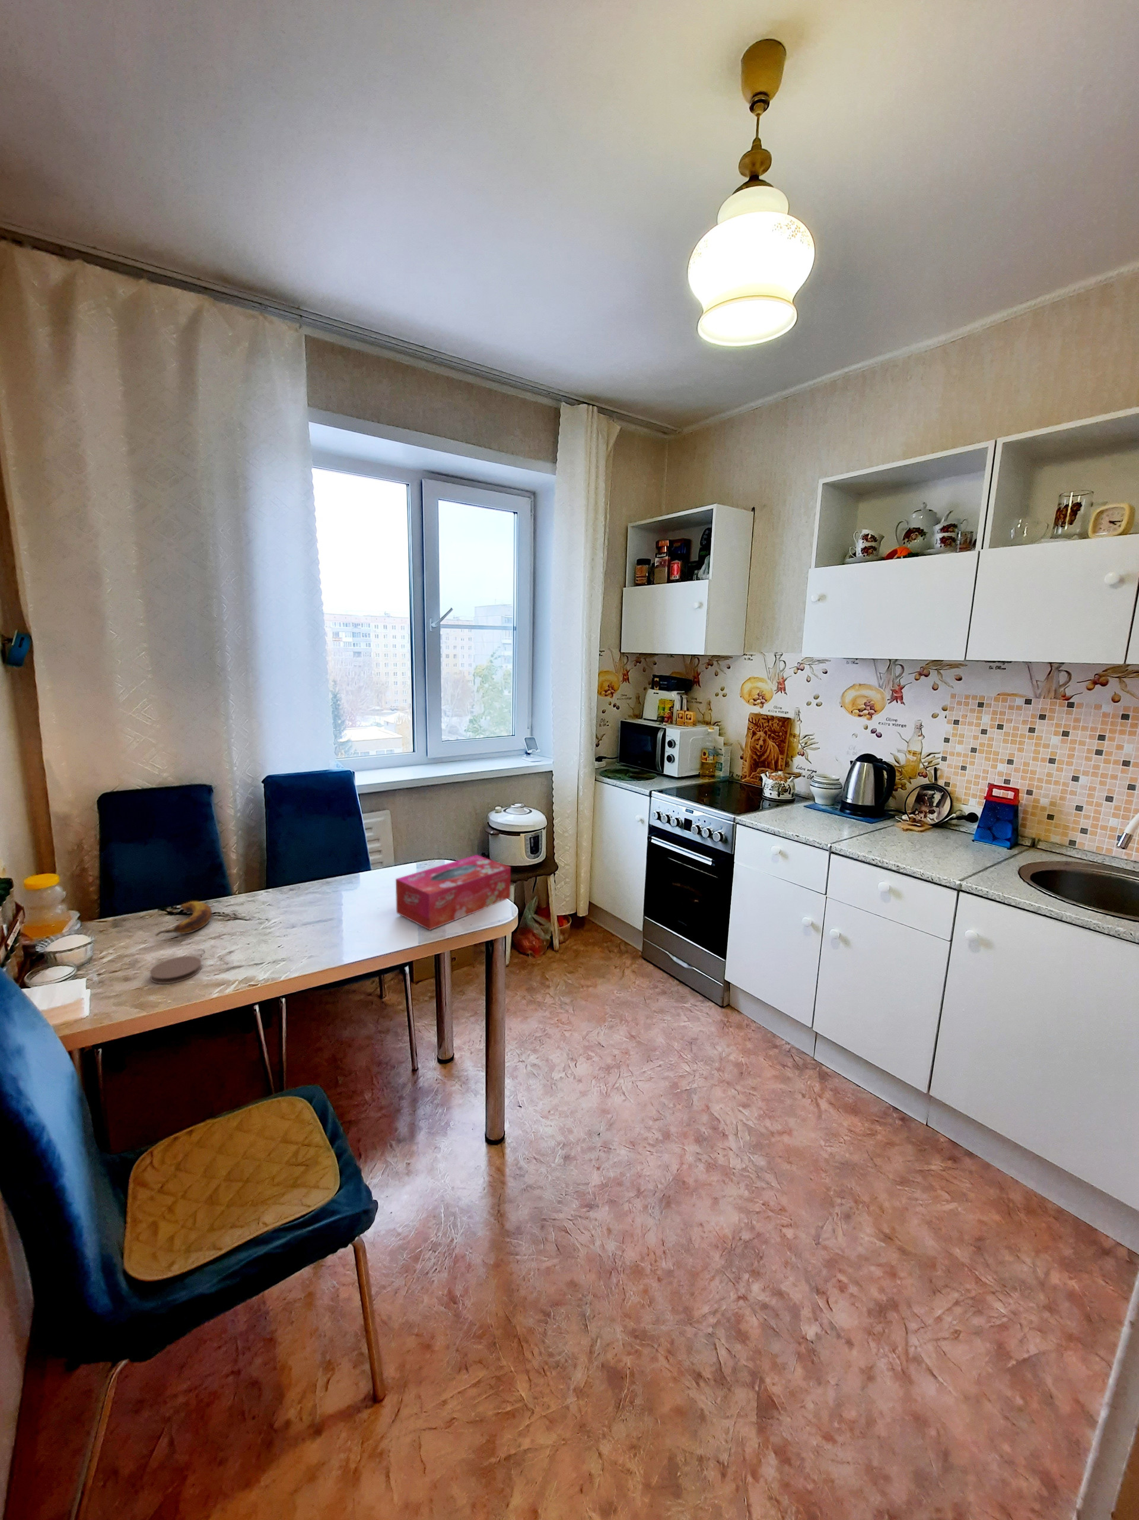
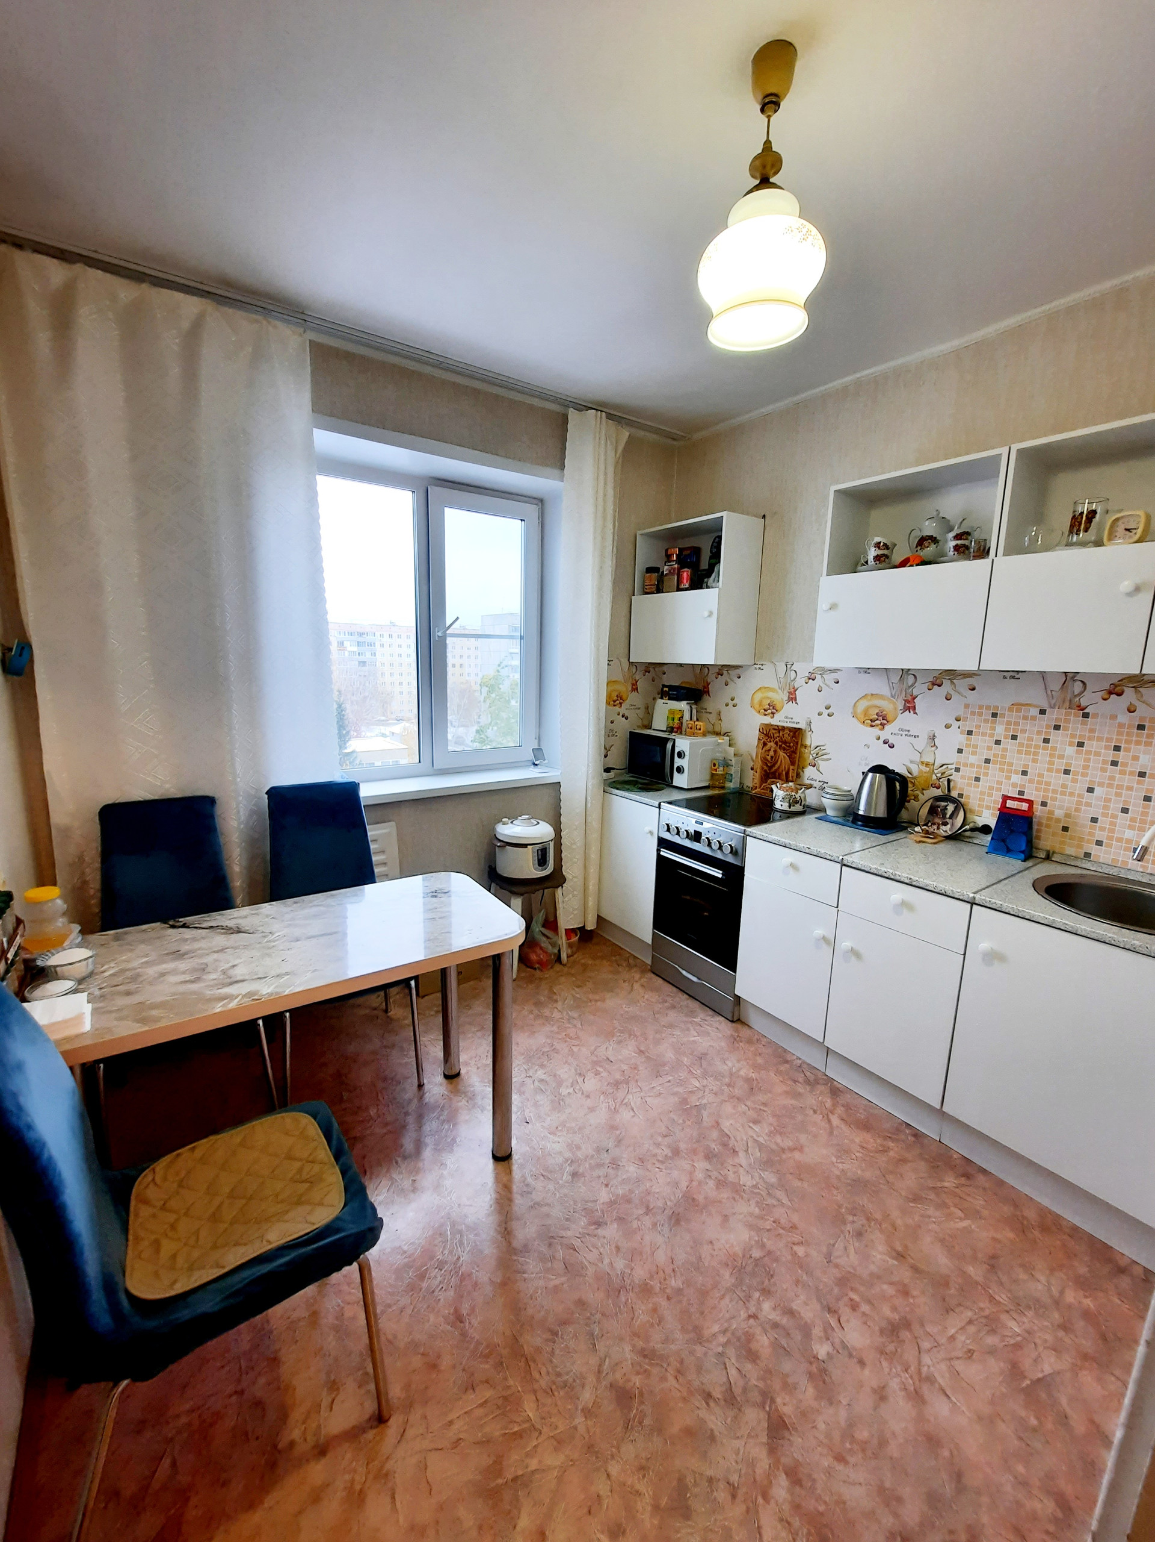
- tissue box [395,855,511,931]
- coaster [148,955,202,985]
- banana [154,901,213,937]
